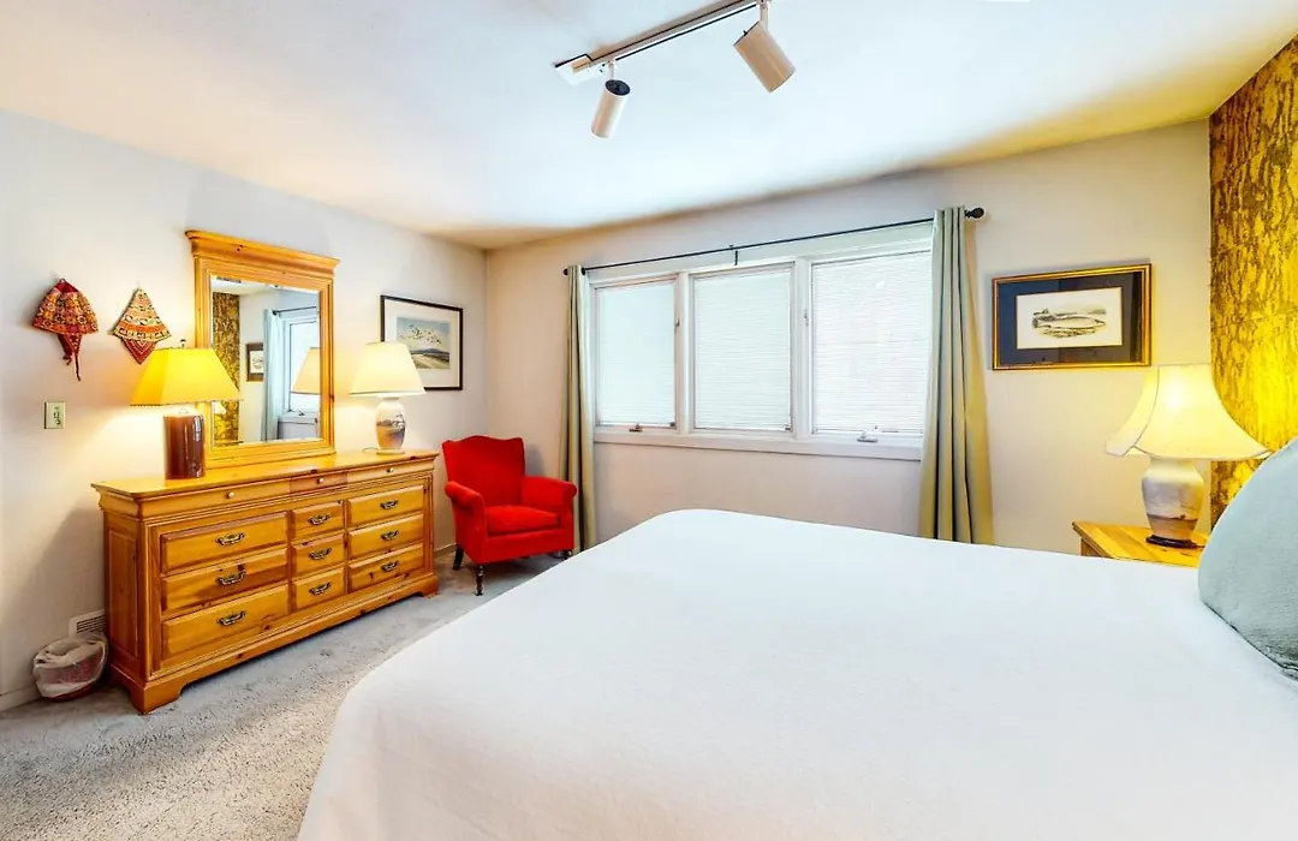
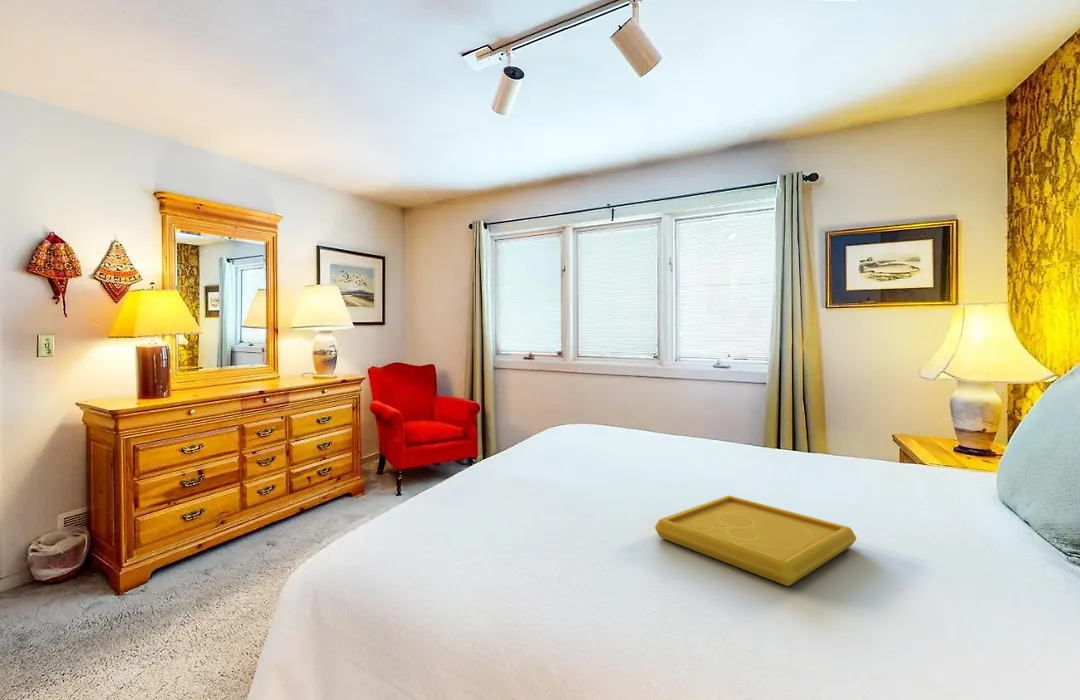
+ serving tray [654,494,857,587]
